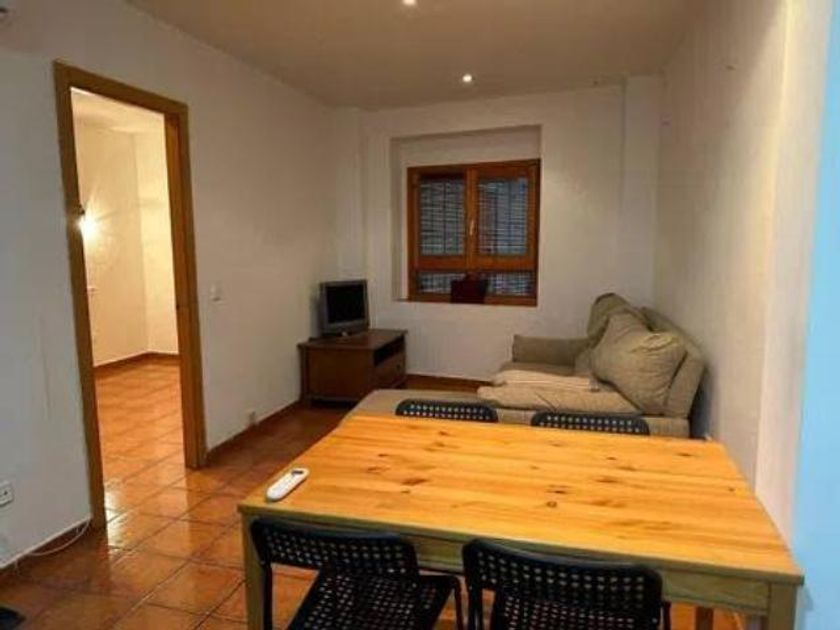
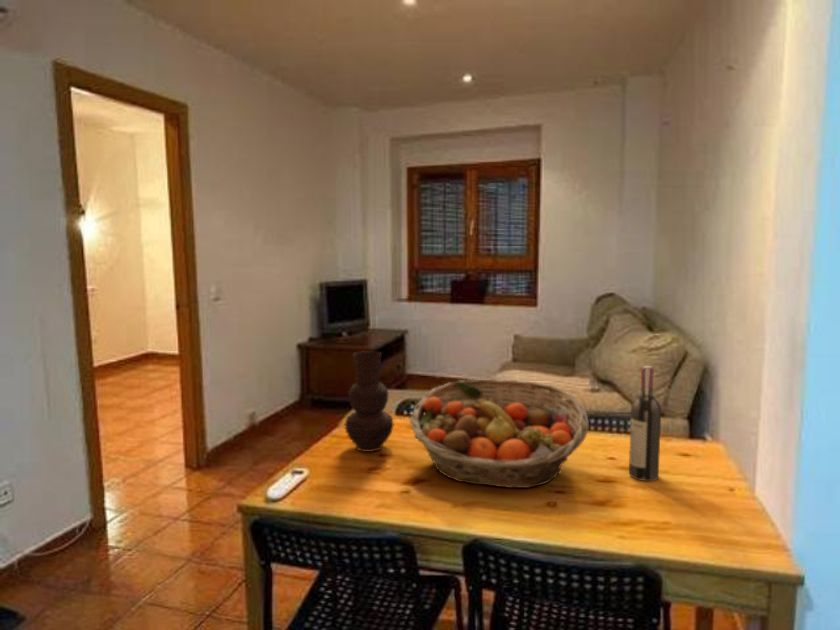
+ wine bottle [628,365,662,482]
+ fruit basket [409,378,590,489]
+ vase [343,350,395,453]
